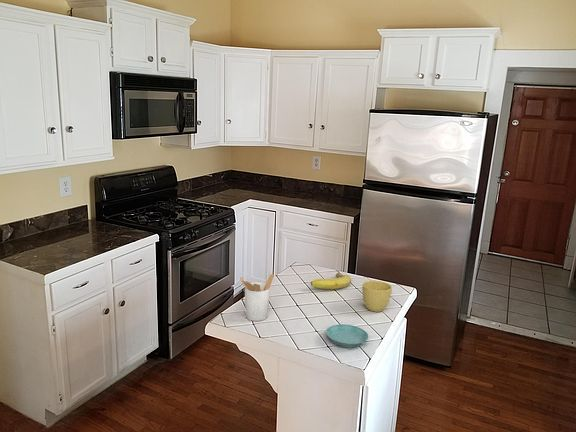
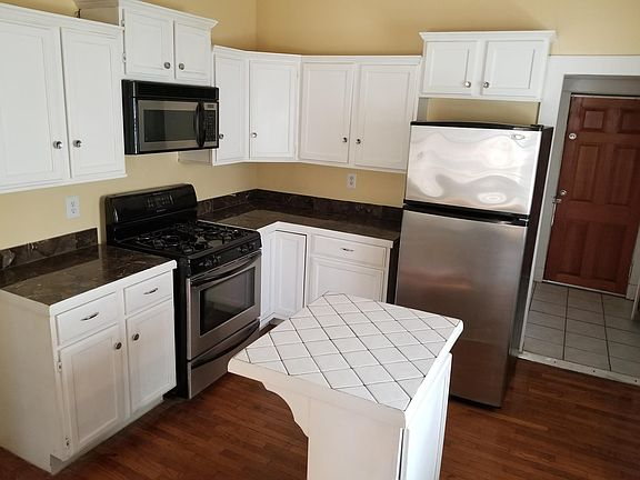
- cup [361,280,393,313]
- utensil holder [239,273,275,322]
- fruit [310,271,353,290]
- saucer [325,323,369,348]
